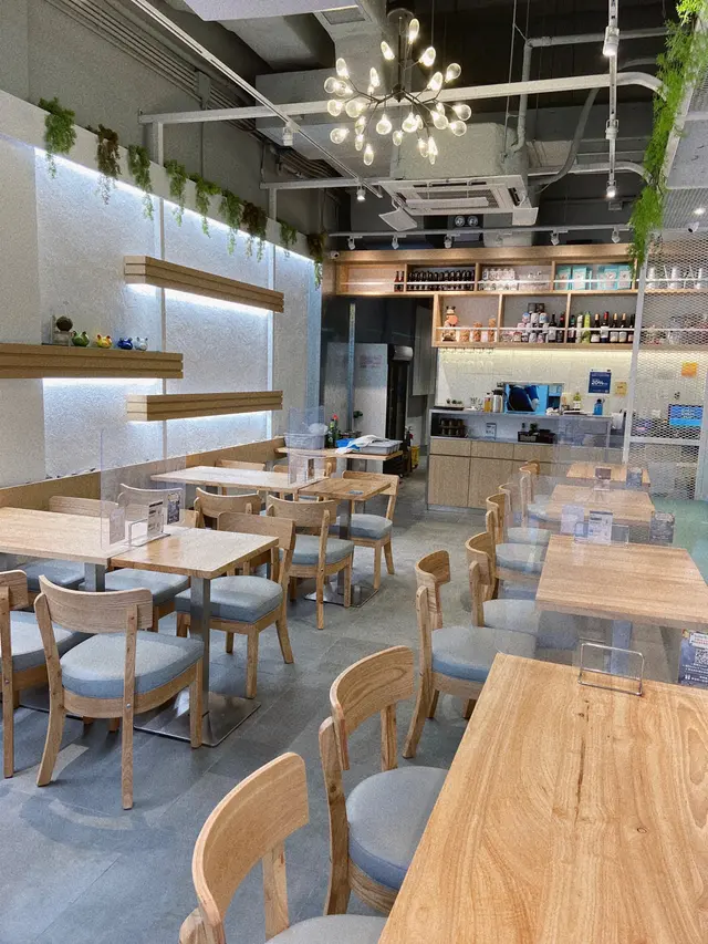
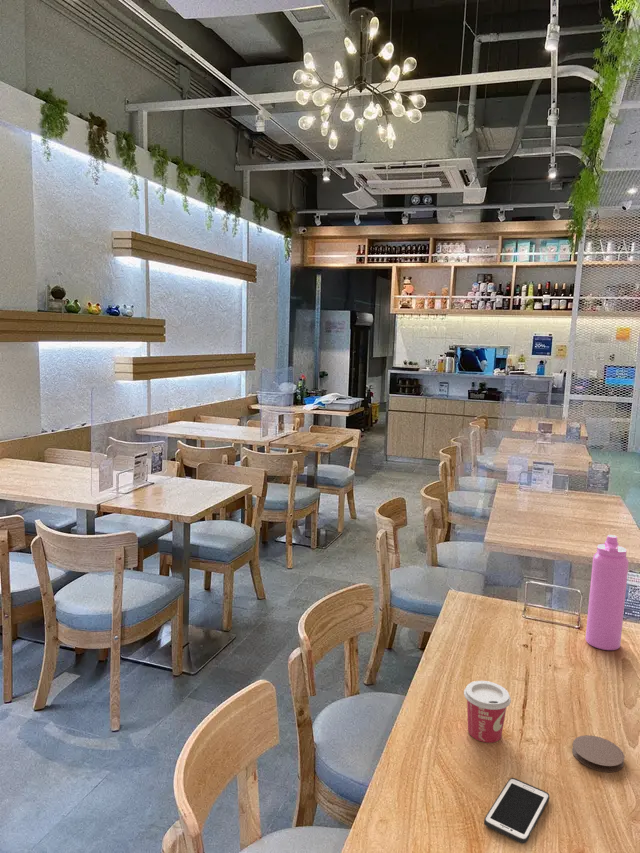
+ cup [463,680,512,744]
+ cell phone [483,777,550,845]
+ coaster [571,734,625,773]
+ water bottle [585,534,630,651]
